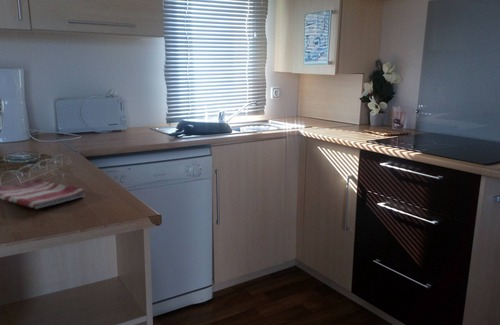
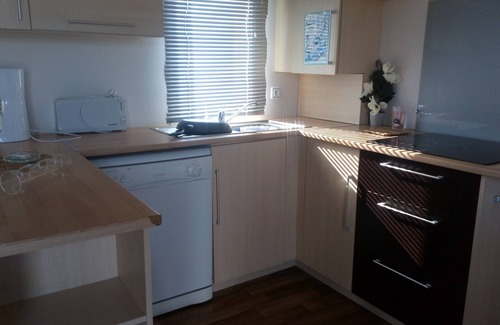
- dish towel [0,177,86,210]
